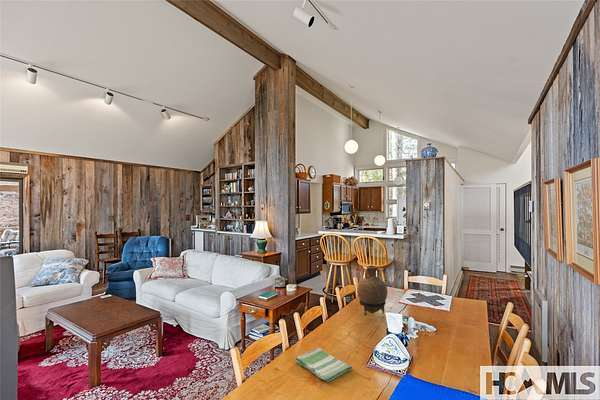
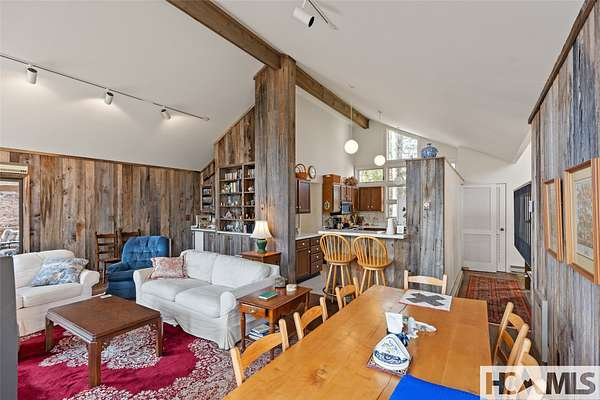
- dish towel [294,346,353,383]
- vase [356,265,388,319]
